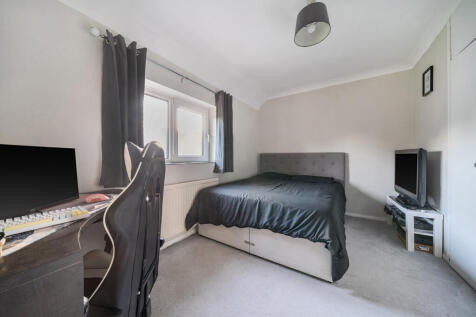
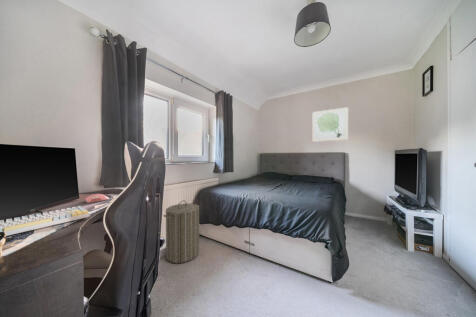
+ wall art [312,106,349,143]
+ laundry hamper [162,199,200,264]
